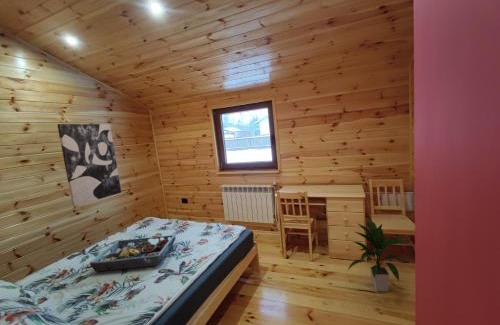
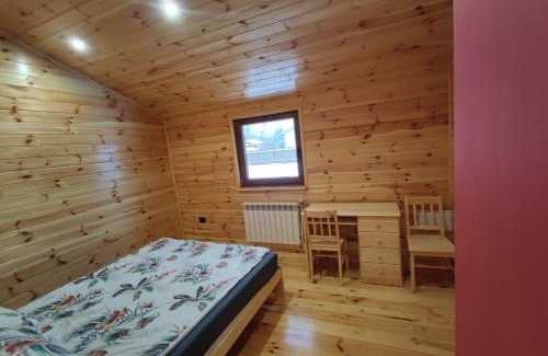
- indoor plant [346,219,410,292]
- wall art [56,123,122,207]
- serving tray [88,234,177,273]
